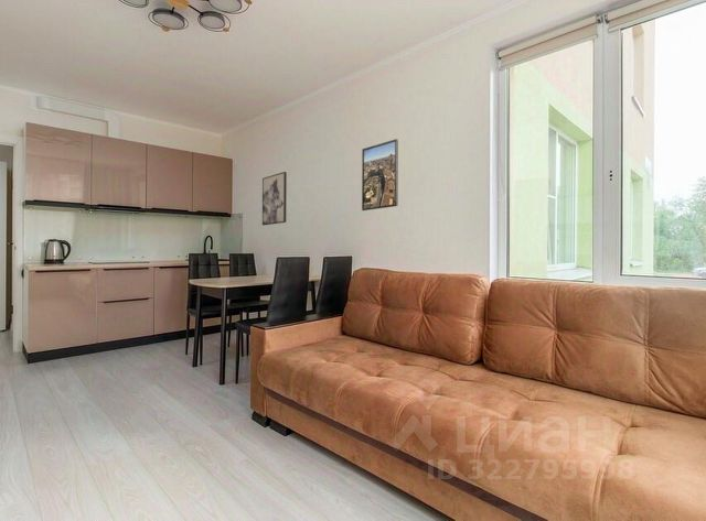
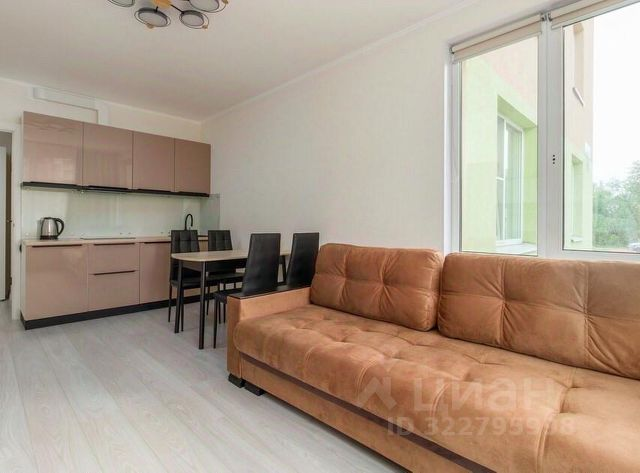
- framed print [361,138,399,211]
- wall art [261,171,288,226]
